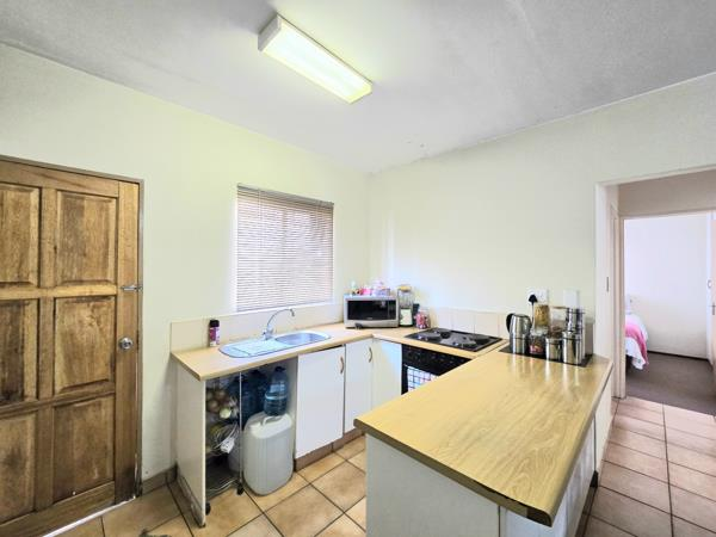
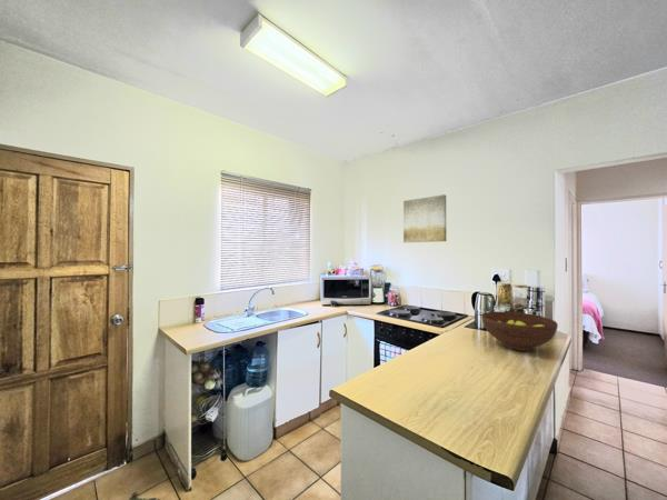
+ fruit bowl [480,311,559,352]
+ wall art [402,193,447,243]
